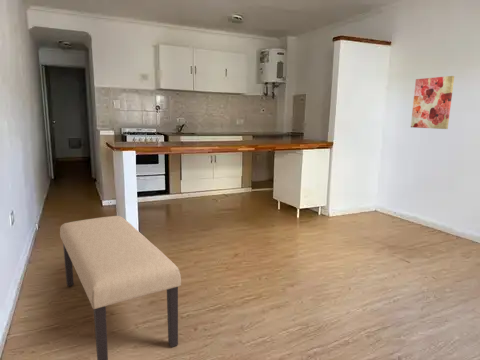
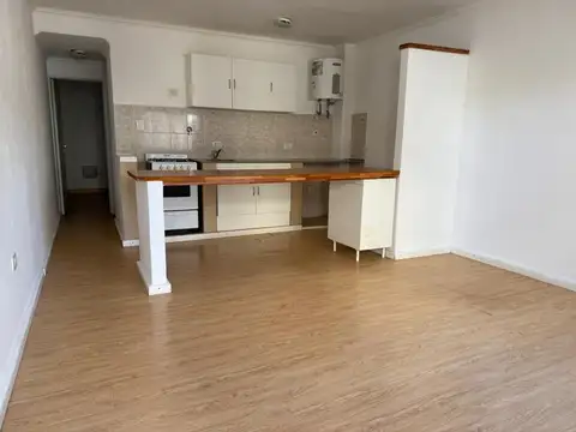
- bench [59,215,182,360]
- wall art [410,75,455,130]
